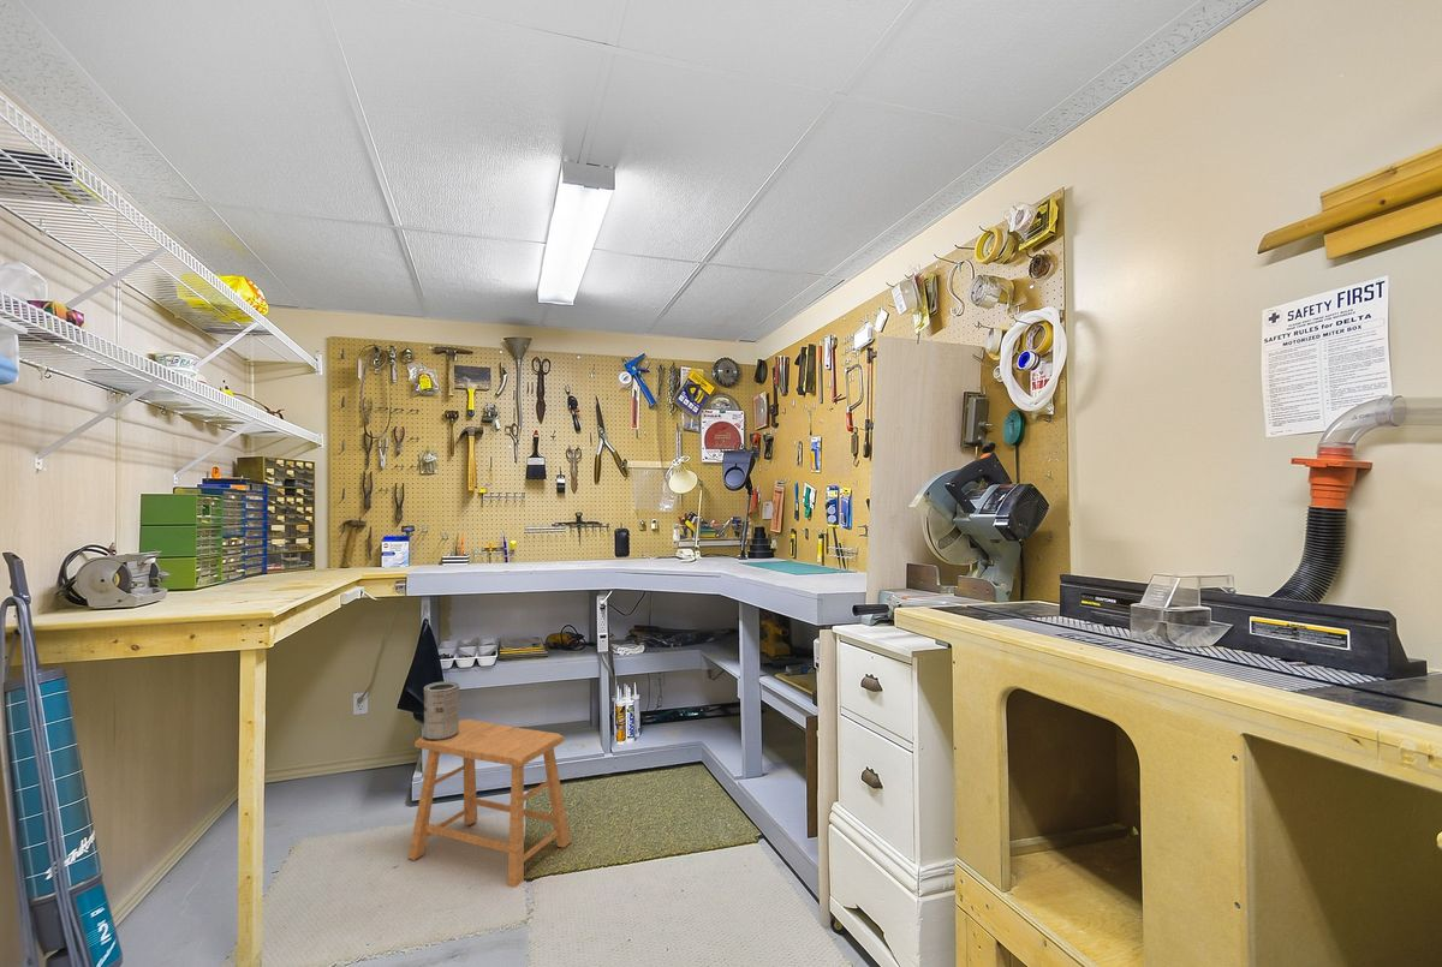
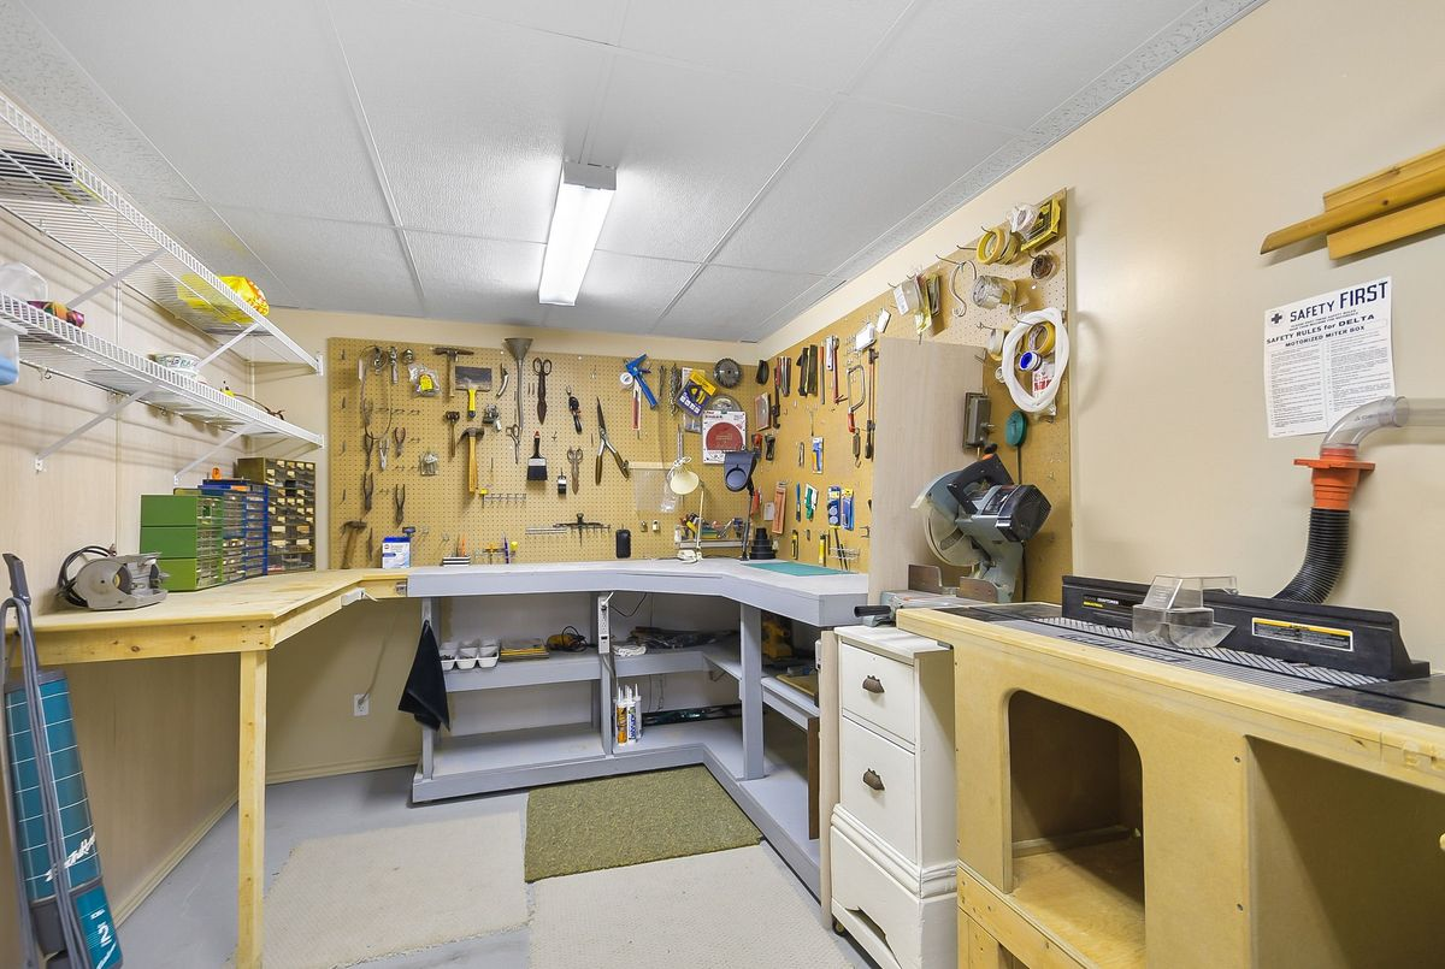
- stool [407,718,572,889]
- paint can [422,681,460,740]
